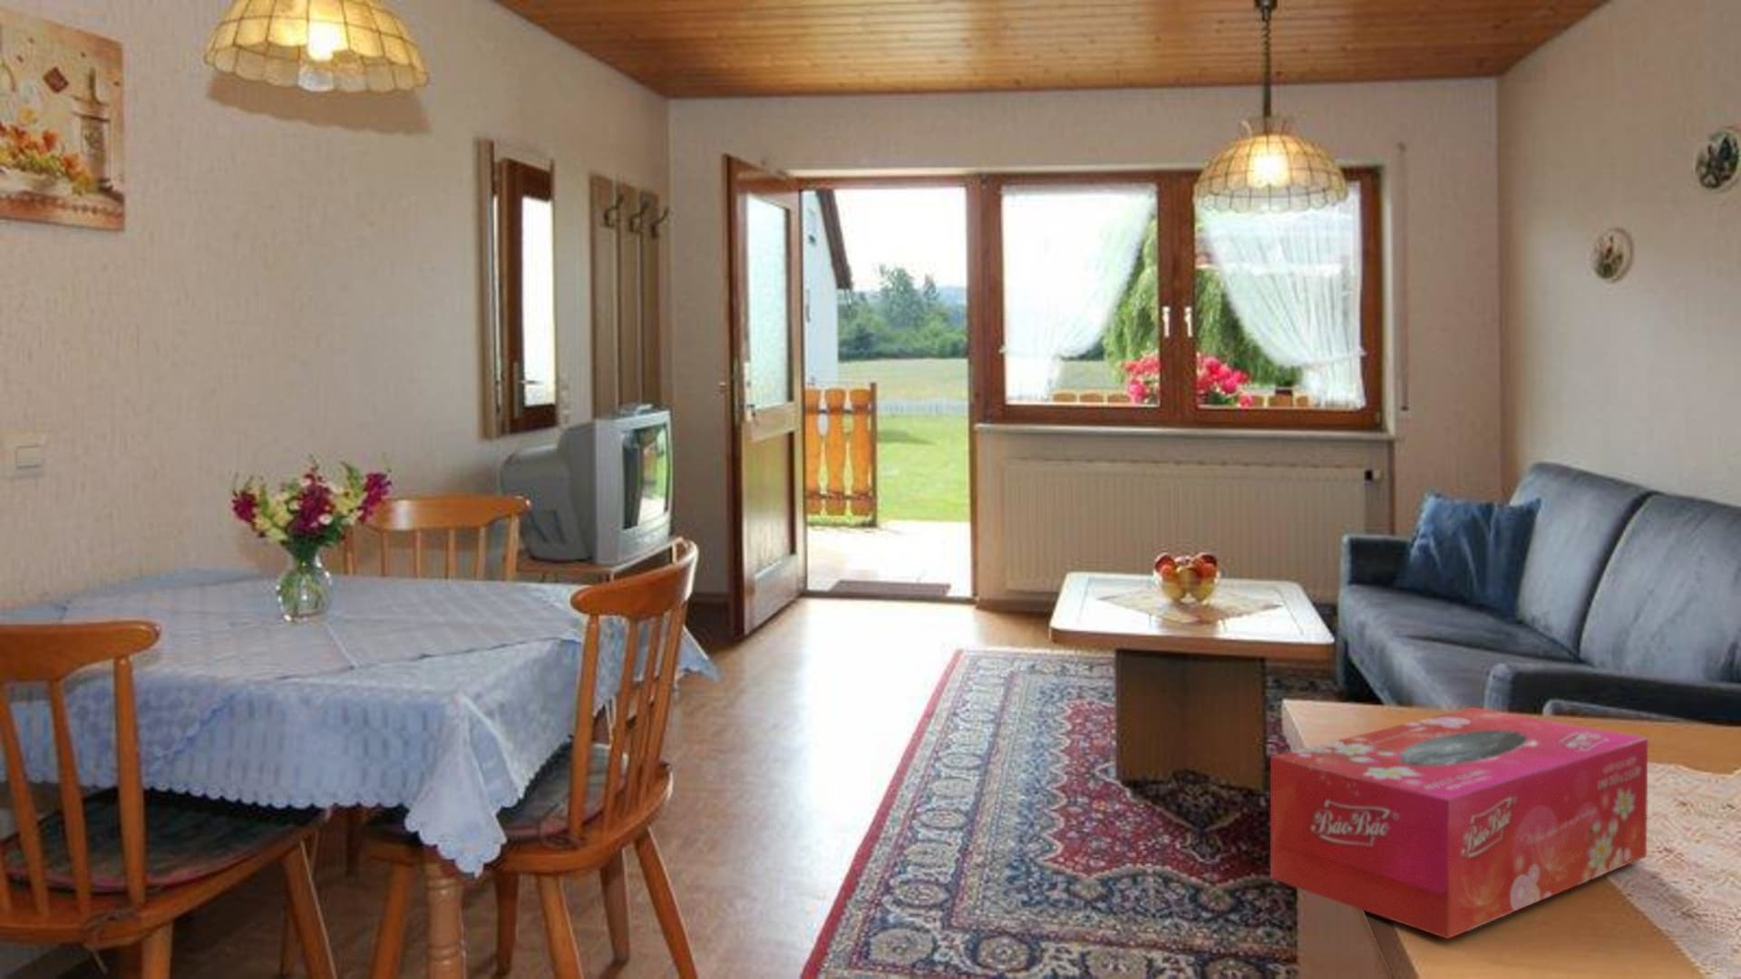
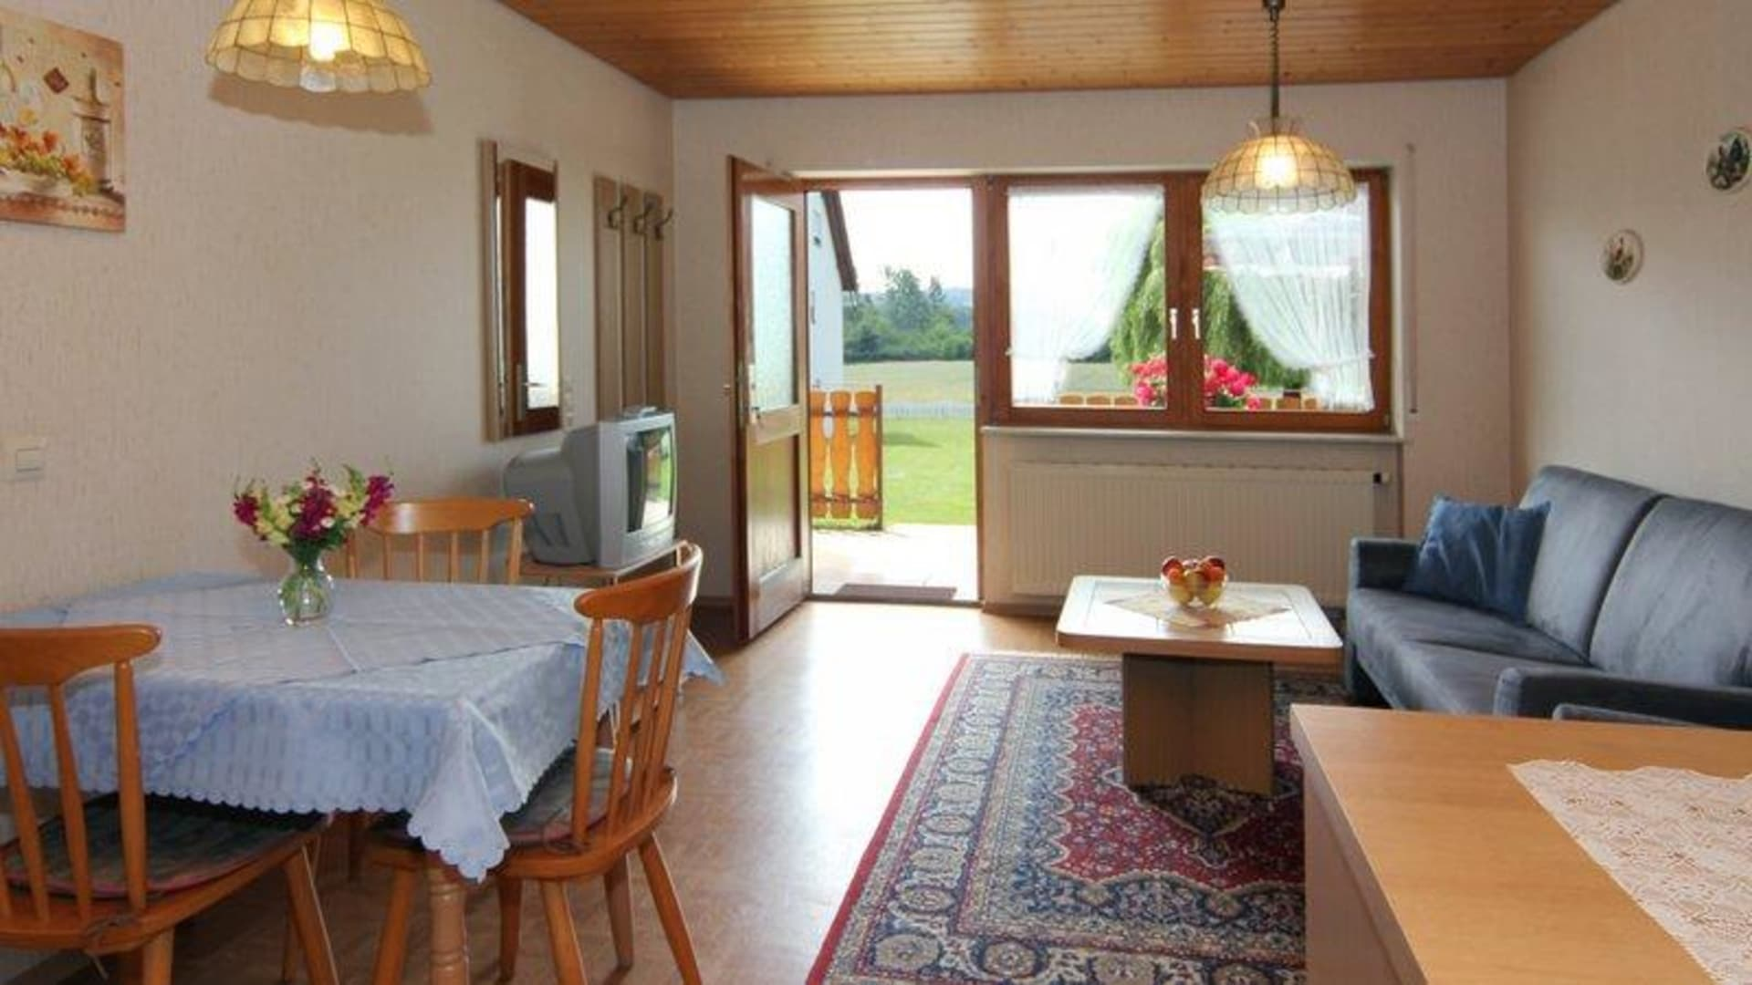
- tissue box [1270,706,1649,940]
